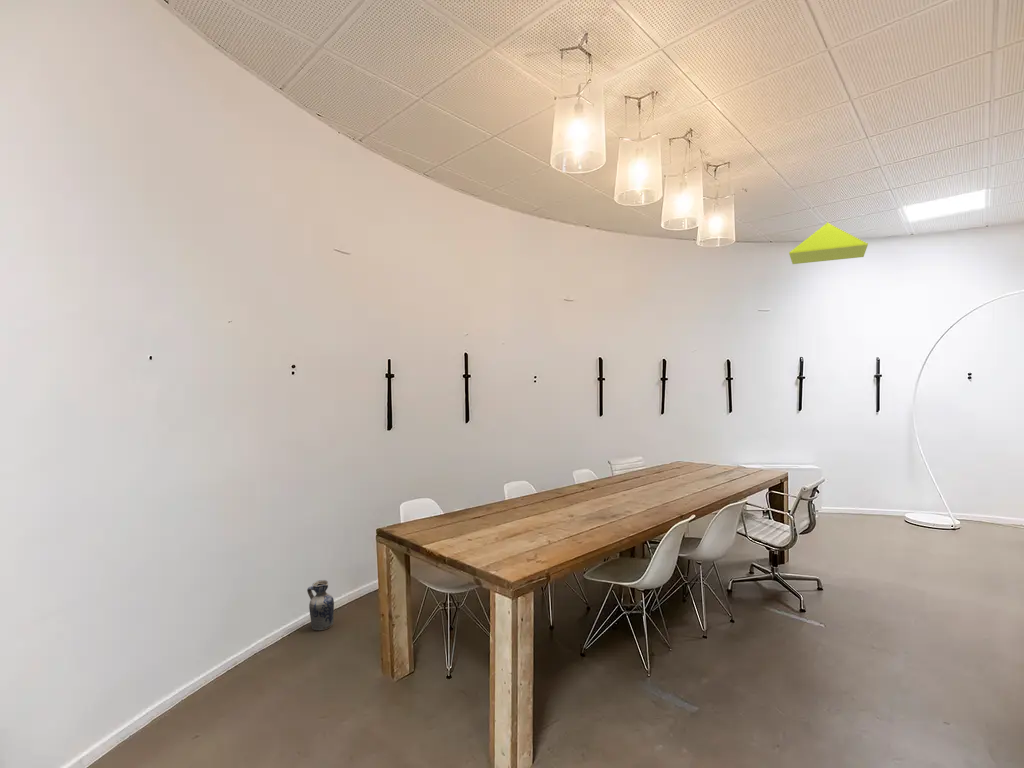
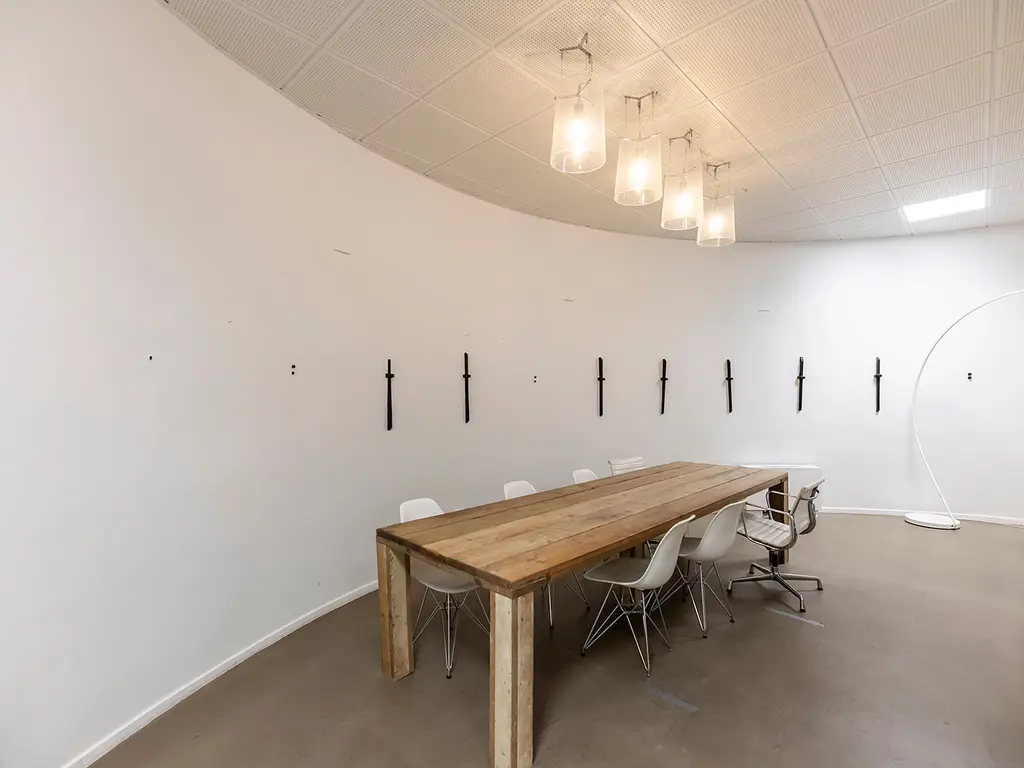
- ceiling vent [788,221,869,265]
- ceramic jug [306,579,335,631]
